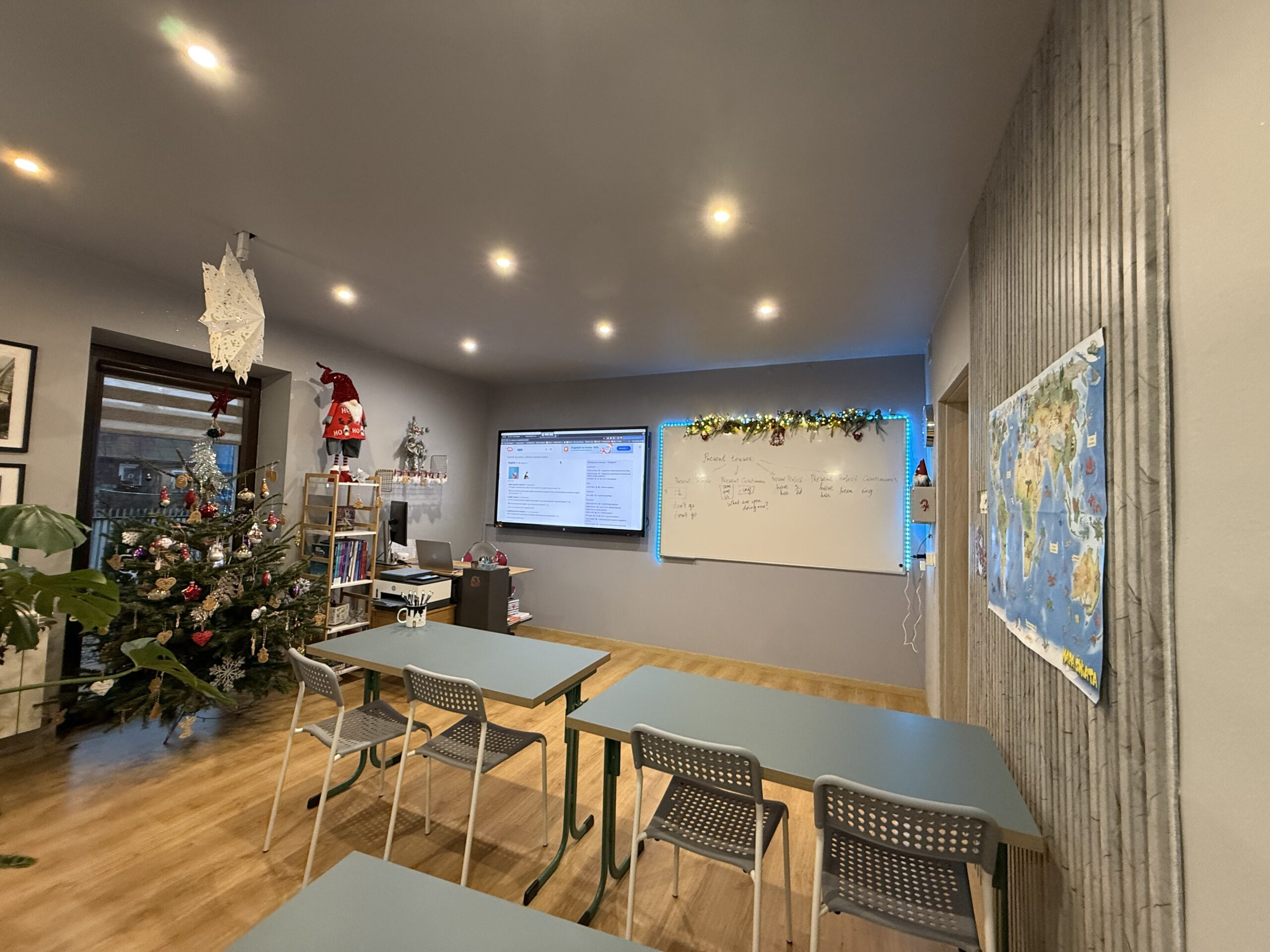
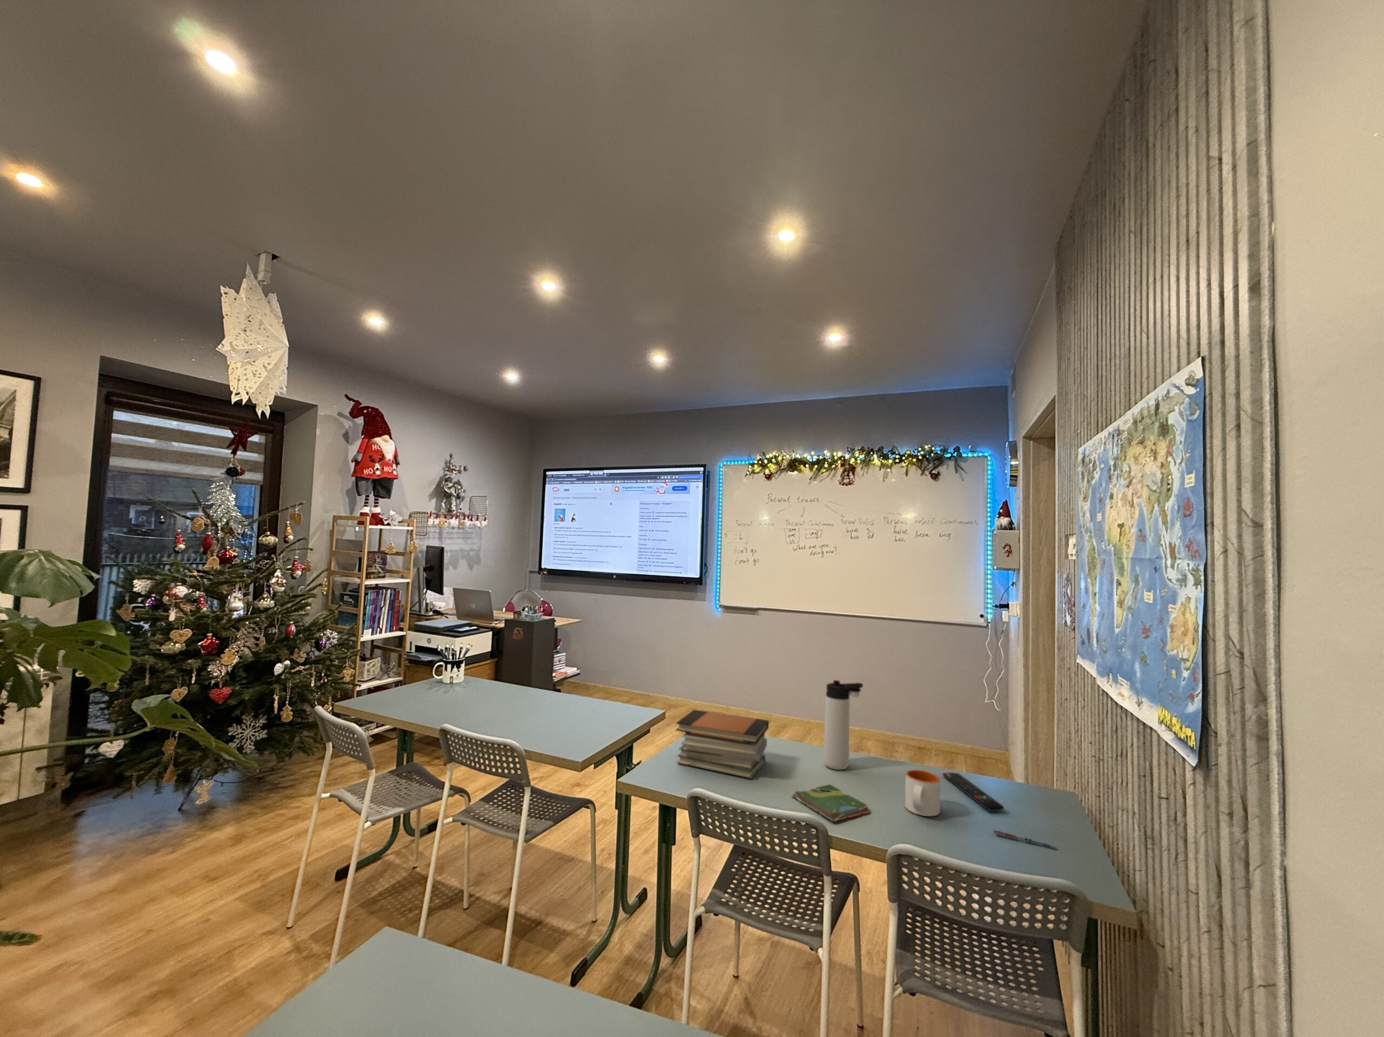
+ mug [905,769,940,817]
+ thermos bottle [823,680,864,770]
+ notebook [791,783,872,821]
+ pen [993,830,1057,850]
+ remote control [943,772,1005,812]
+ book stack [676,709,769,779]
